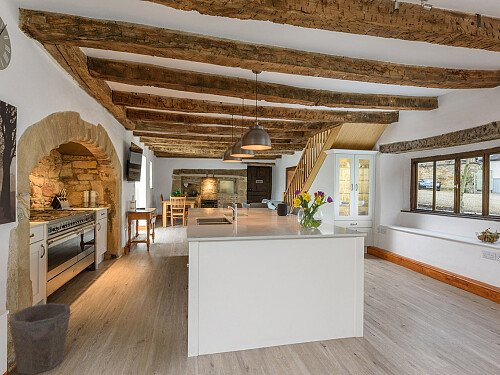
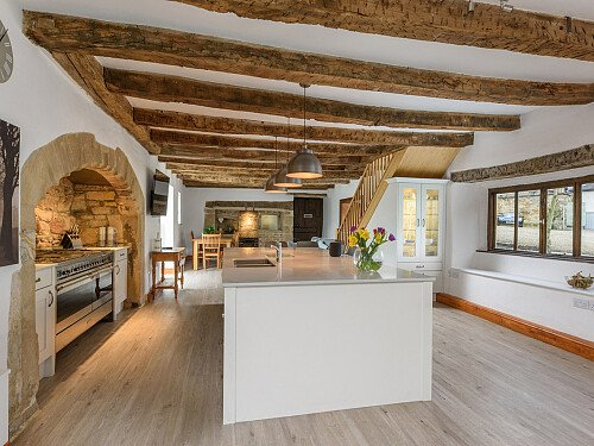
- waste bin [8,302,71,375]
